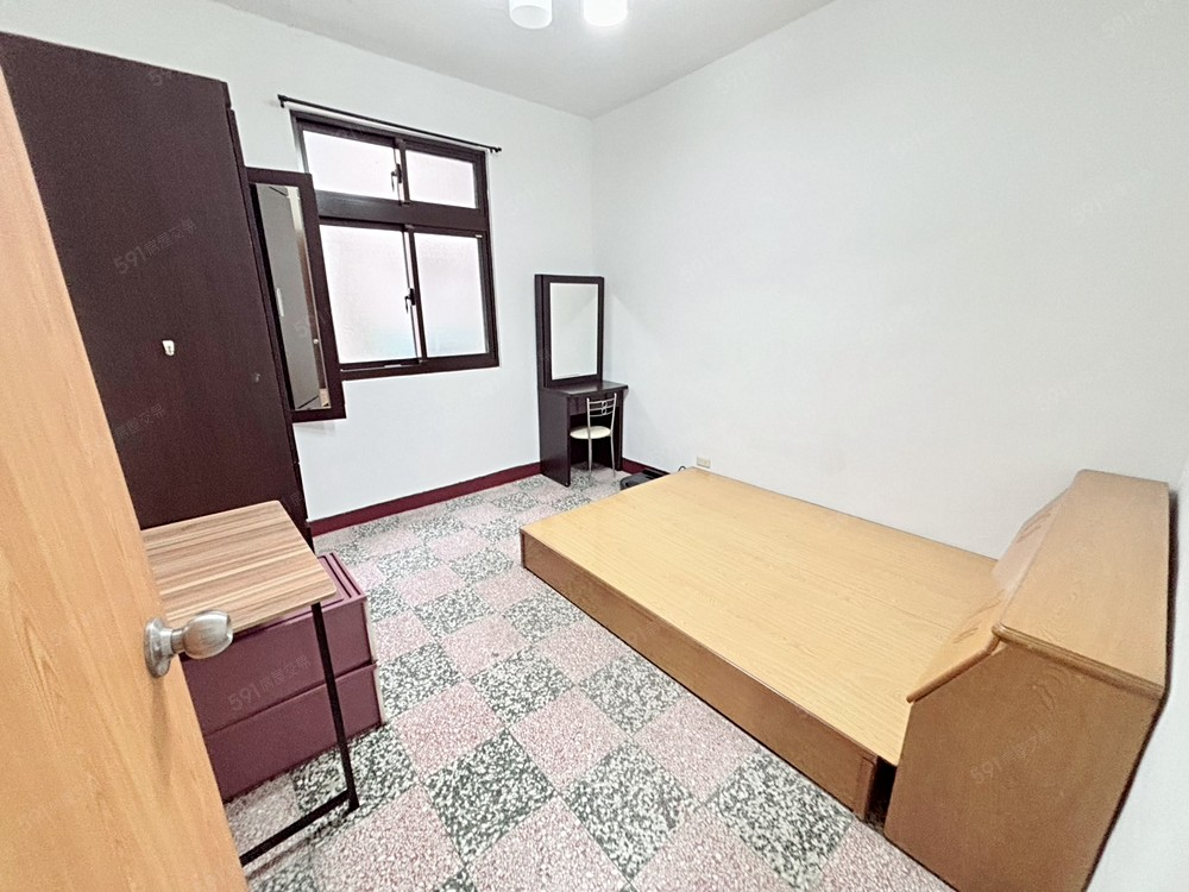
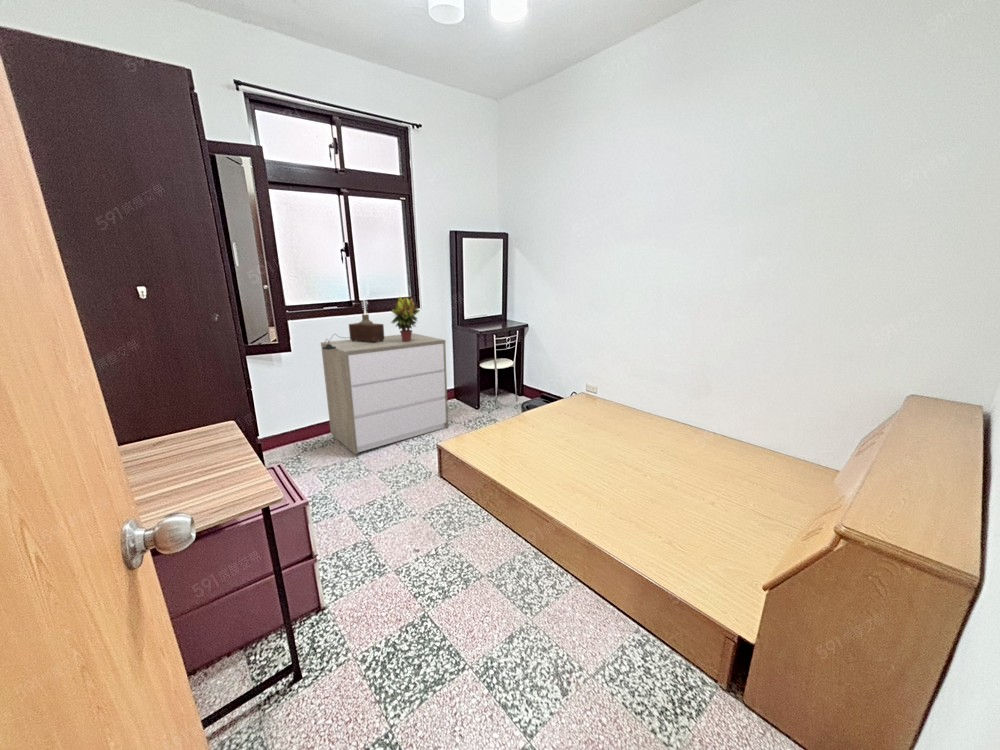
+ potted plant [390,296,421,342]
+ dresser [320,332,449,456]
+ table lamp [323,286,385,350]
